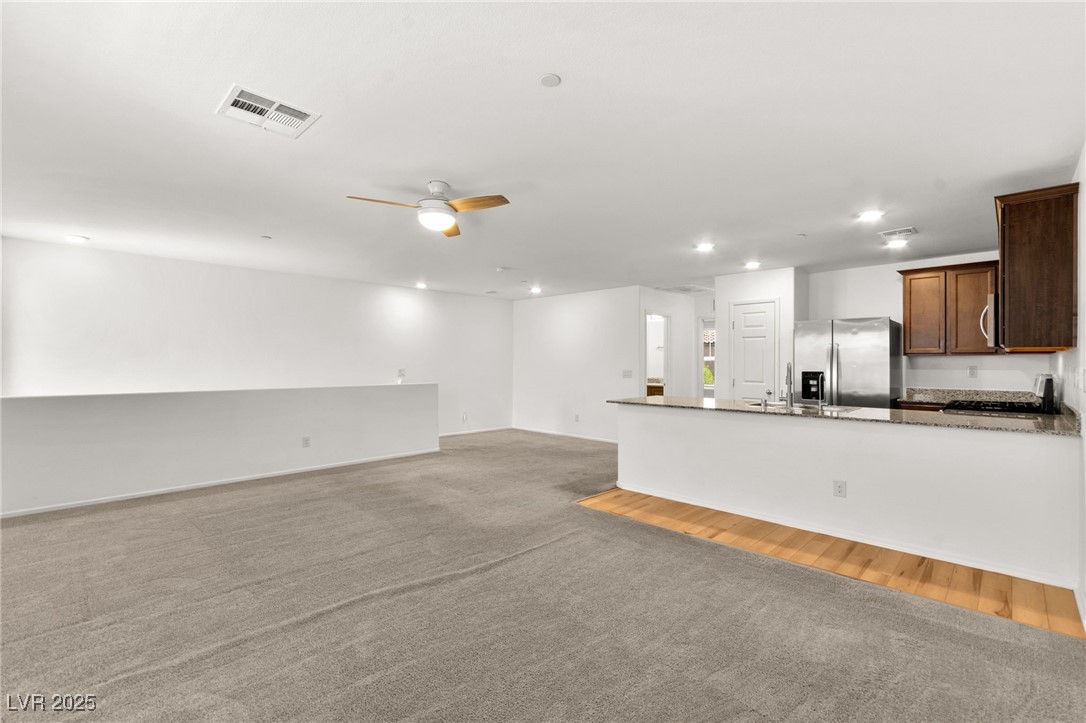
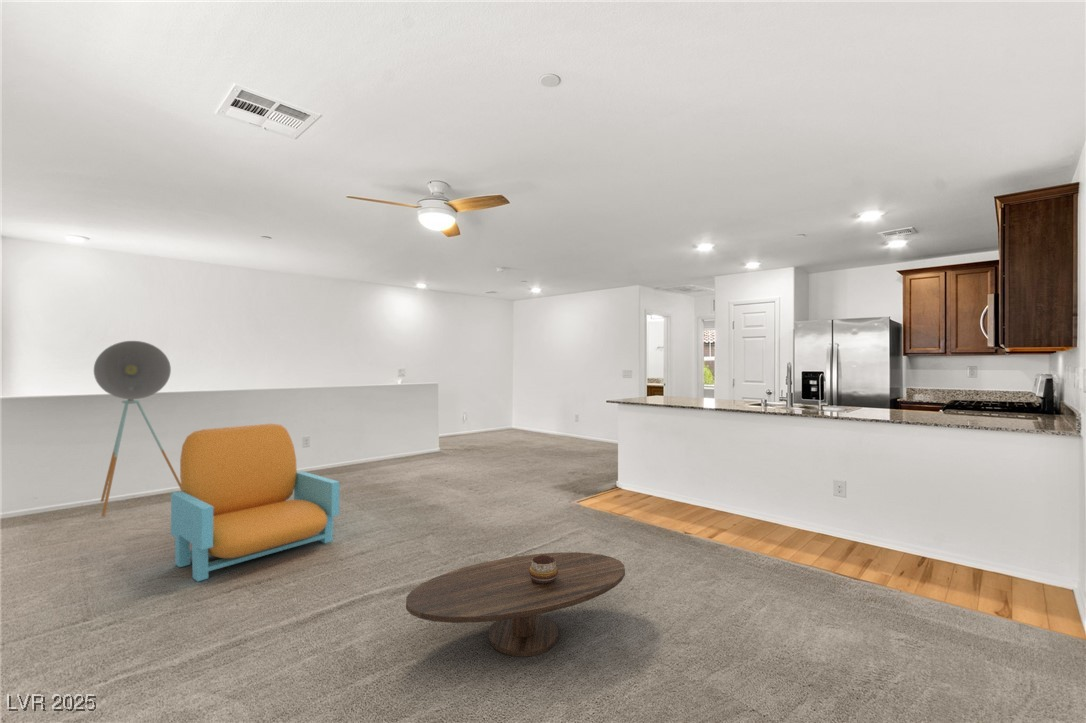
+ armchair [170,423,341,583]
+ floor lamp [93,340,182,518]
+ coffee table [405,551,626,658]
+ decorative bowl [529,555,558,584]
